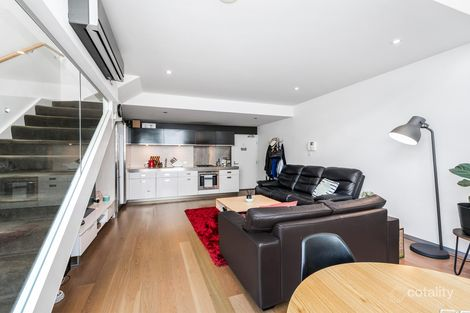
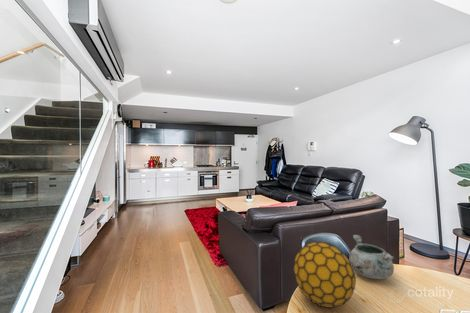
+ decorative bowl [348,234,395,280]
+ decorative ball [292,241,357,309]
